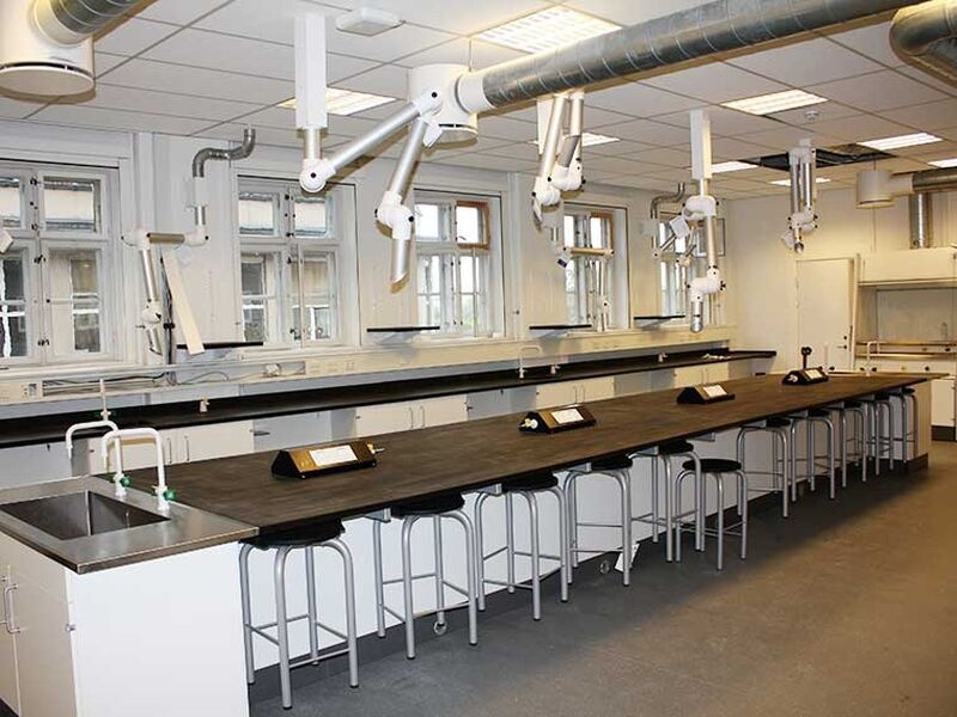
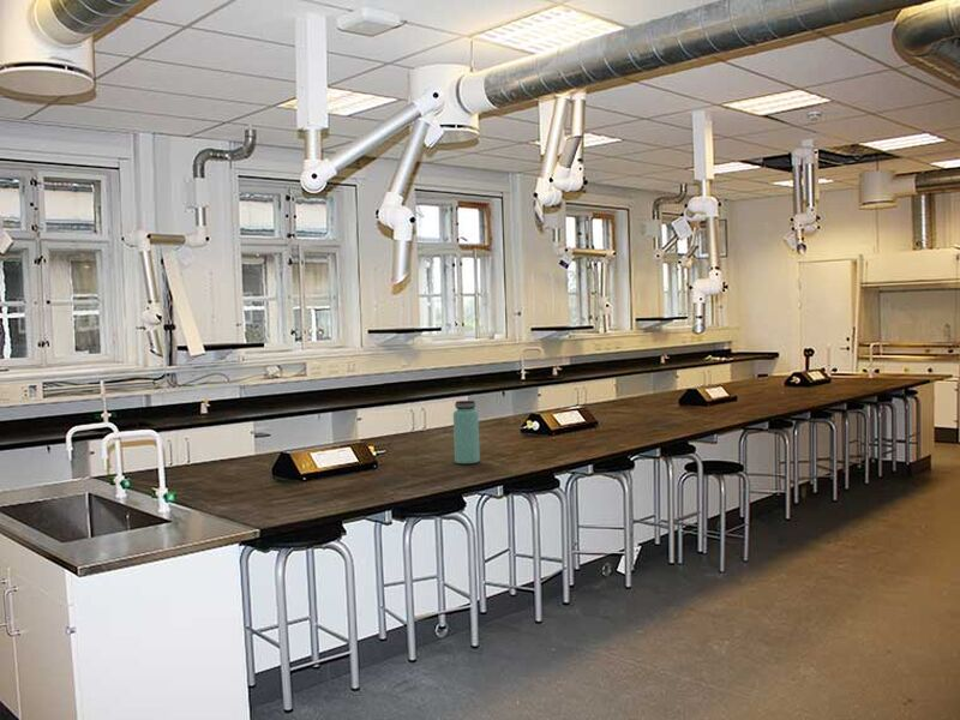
+ bottle [452,400,481,464]
